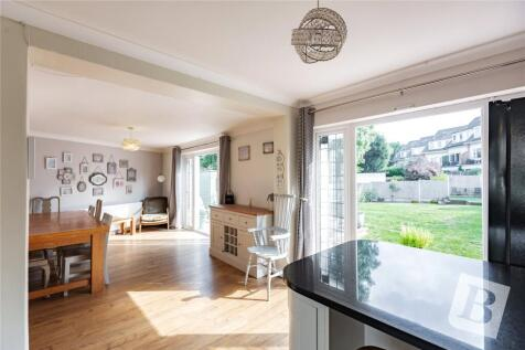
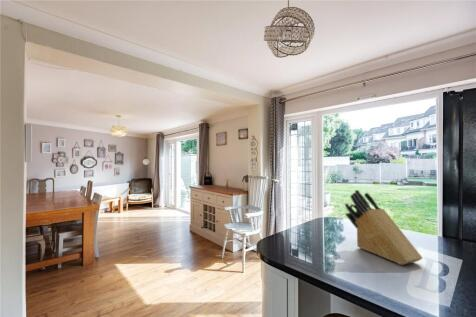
+ knife block [344,189,424,266]
